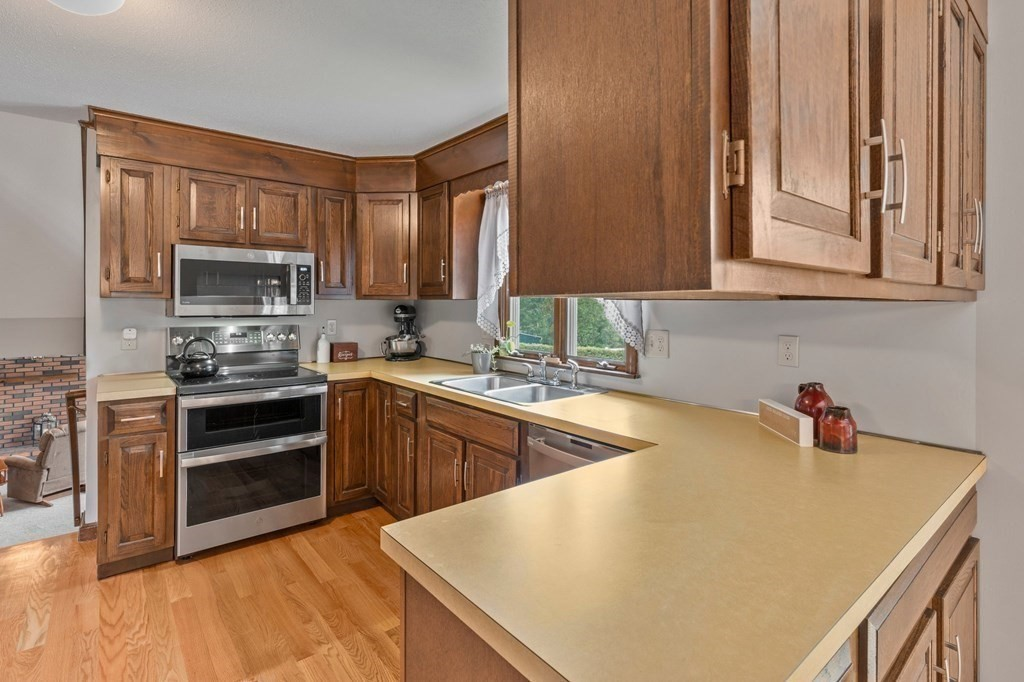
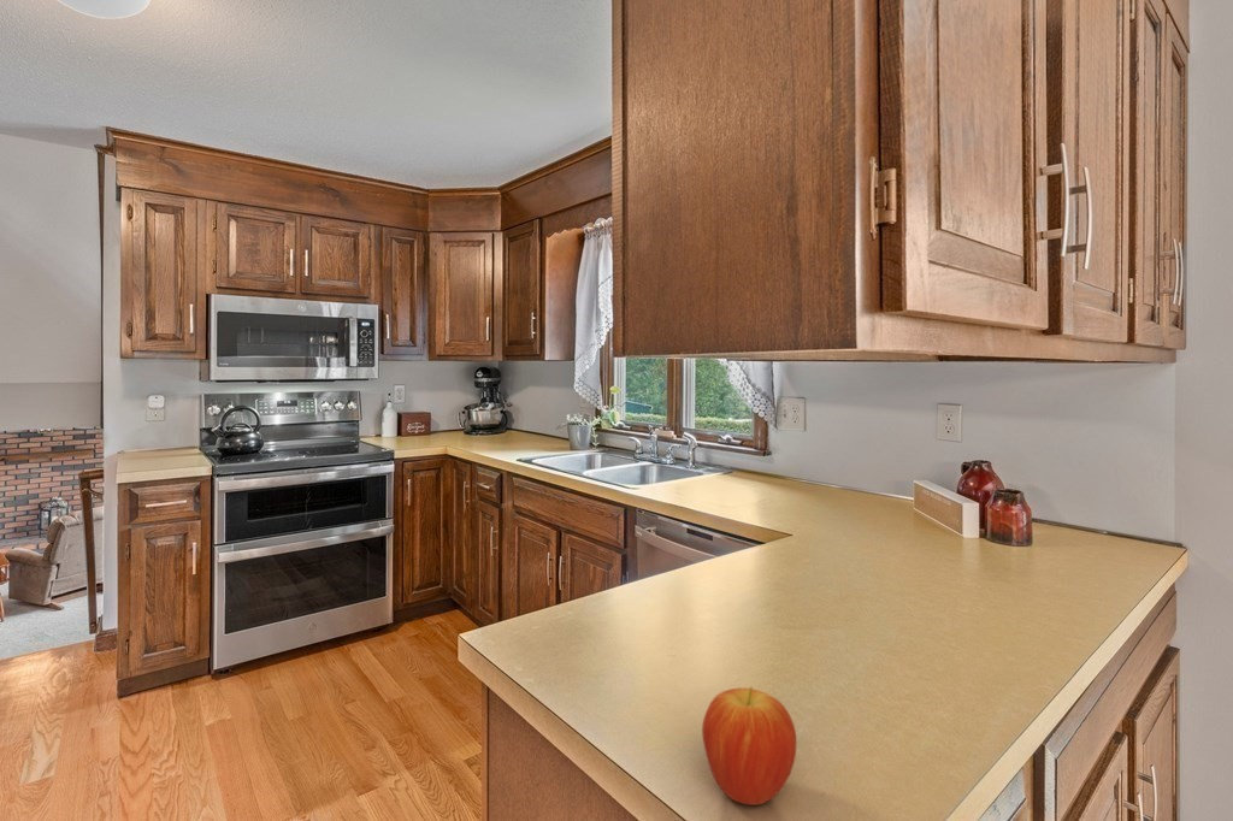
+ fruit [701,686,797,807]
